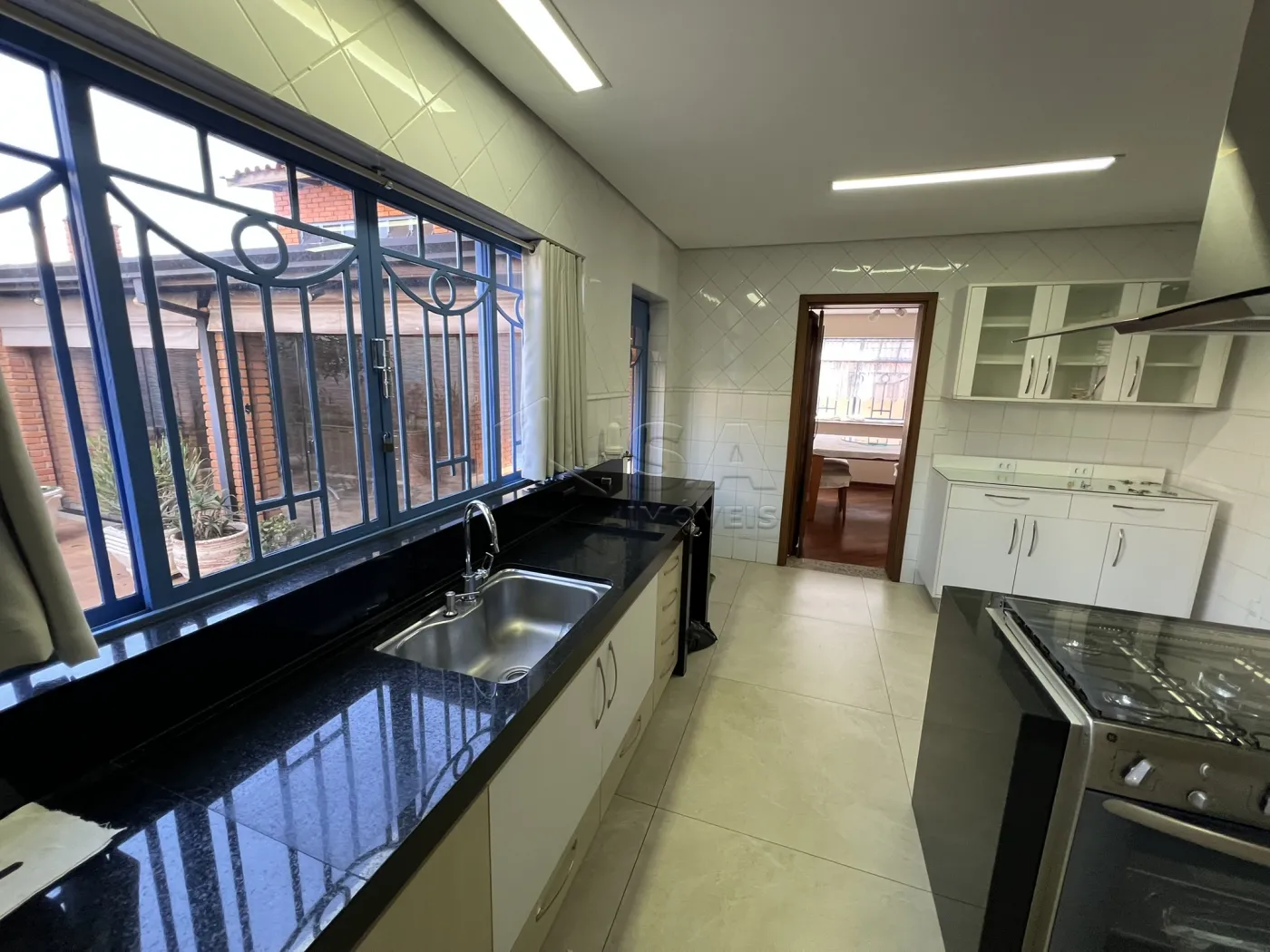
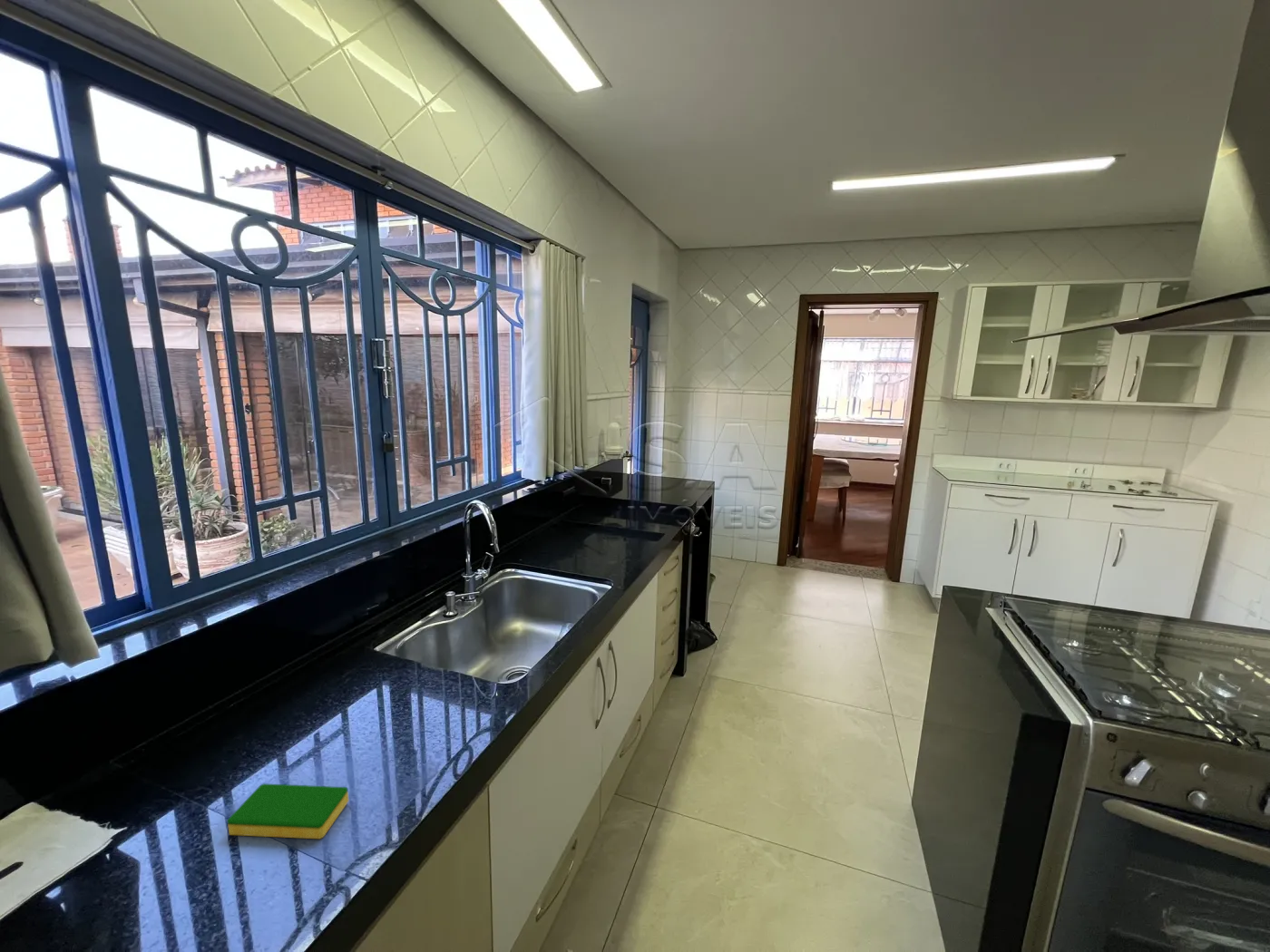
+ dish sponge [226,782,350,840]
